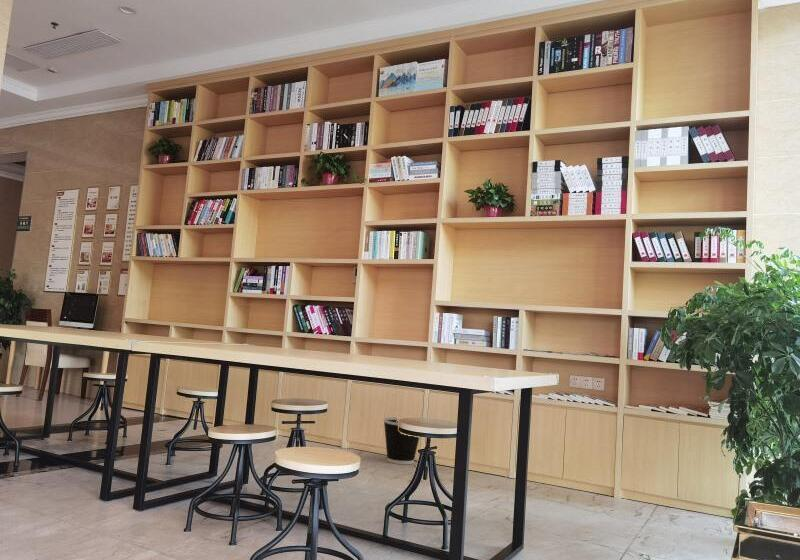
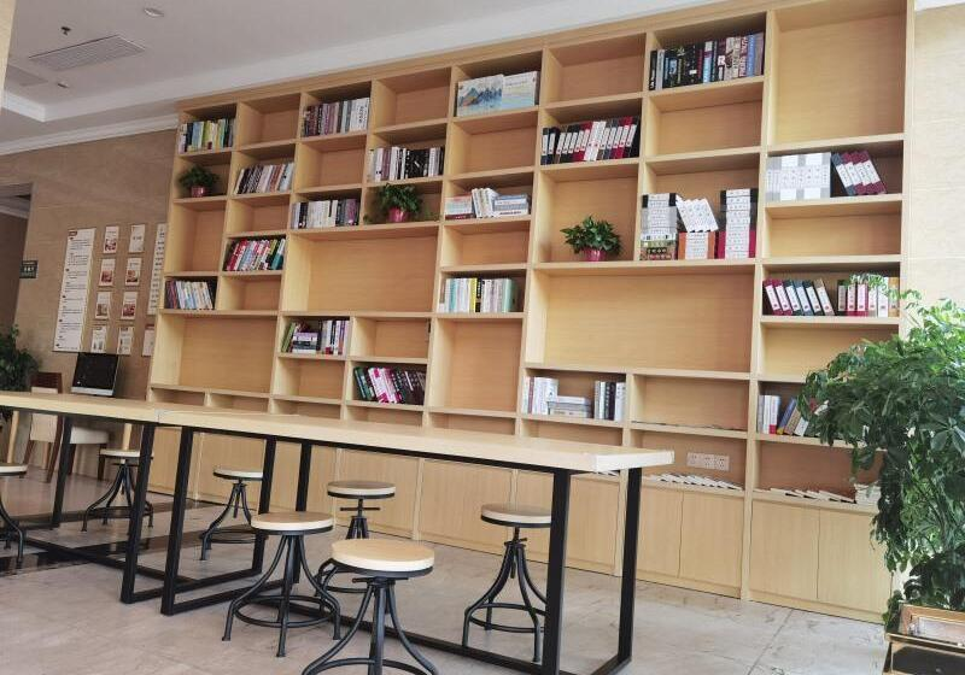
- wastebasket [382,416,420,465]
